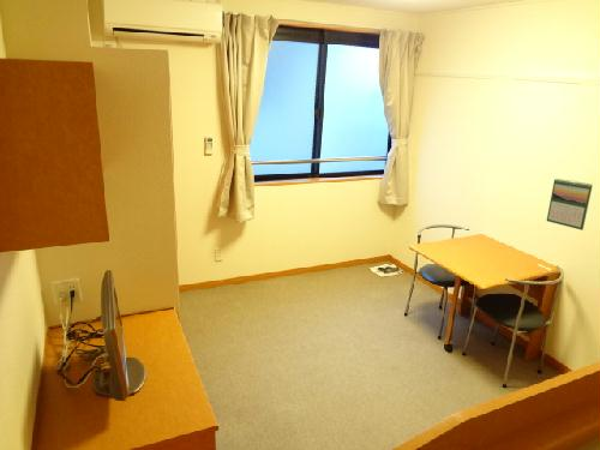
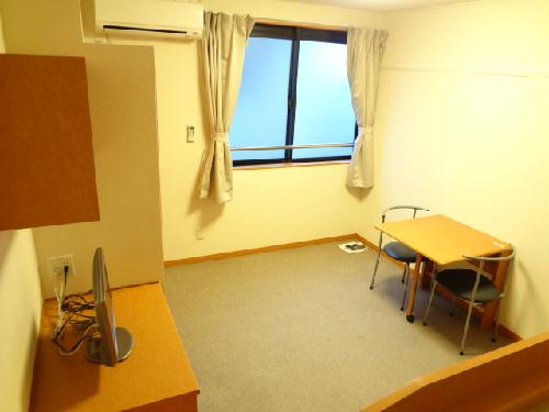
- calendar [546,178,594,232]
